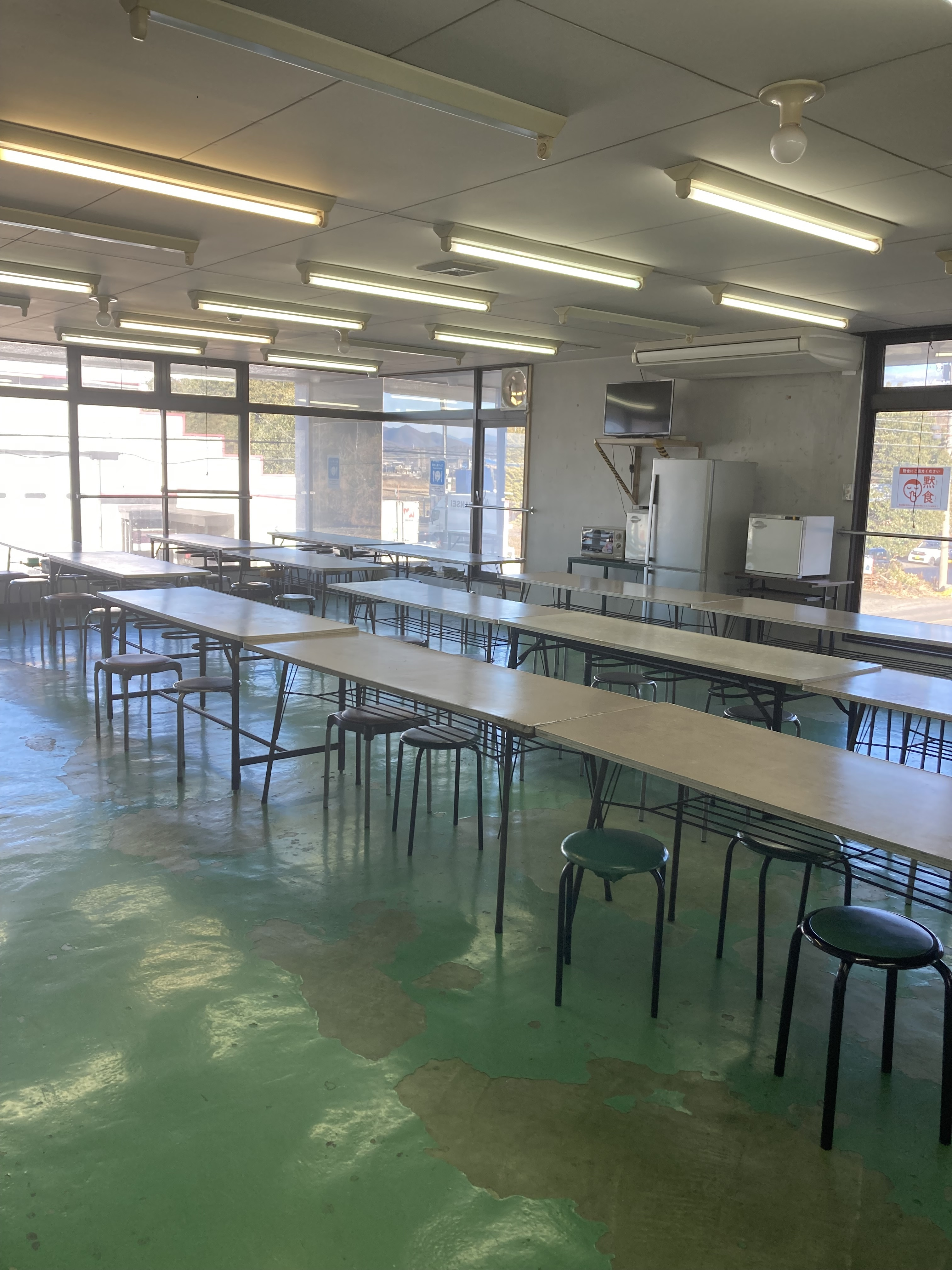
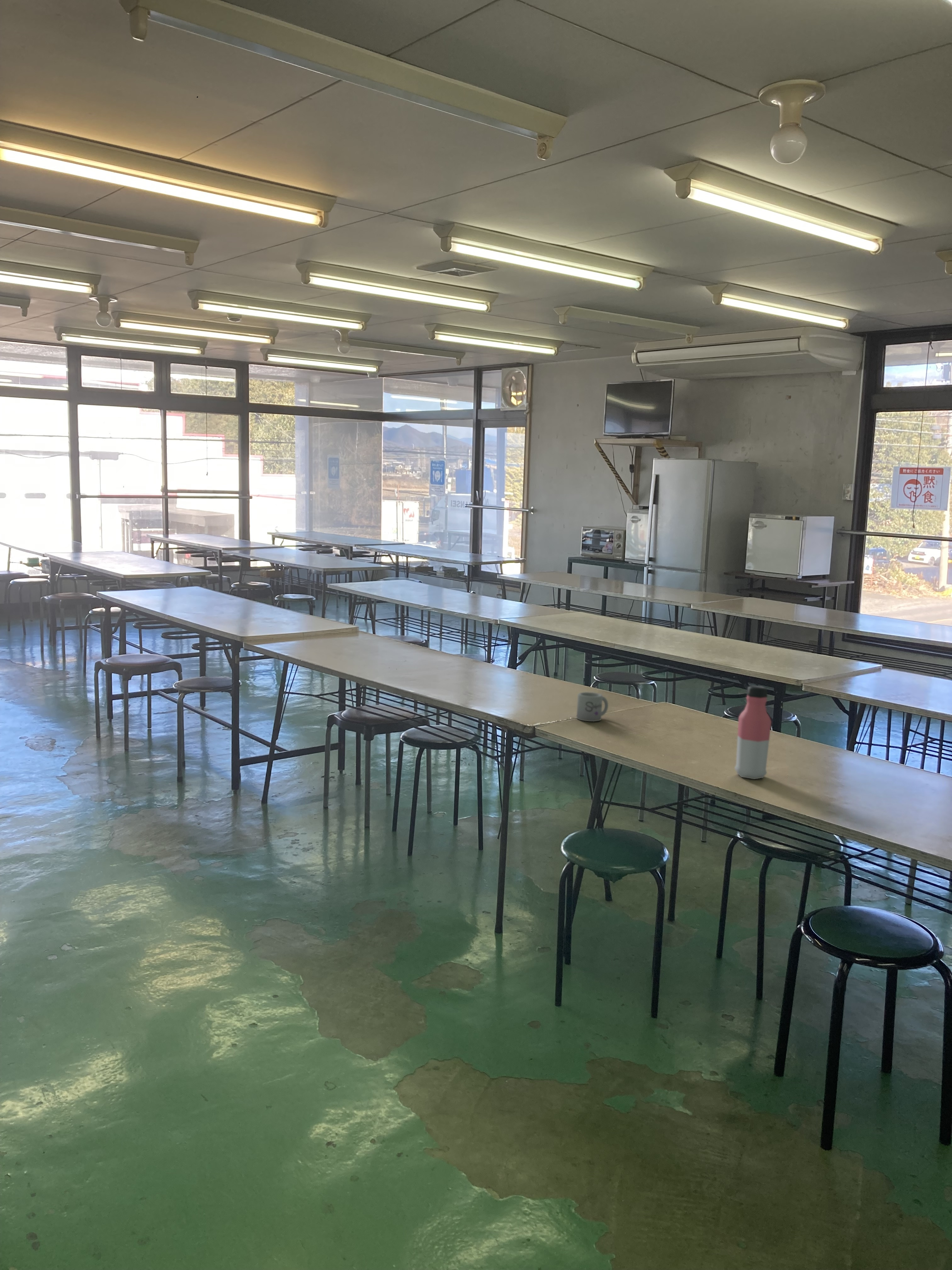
+ mug [576,692,609,722]
+ water bottle [734,685,772,780]
